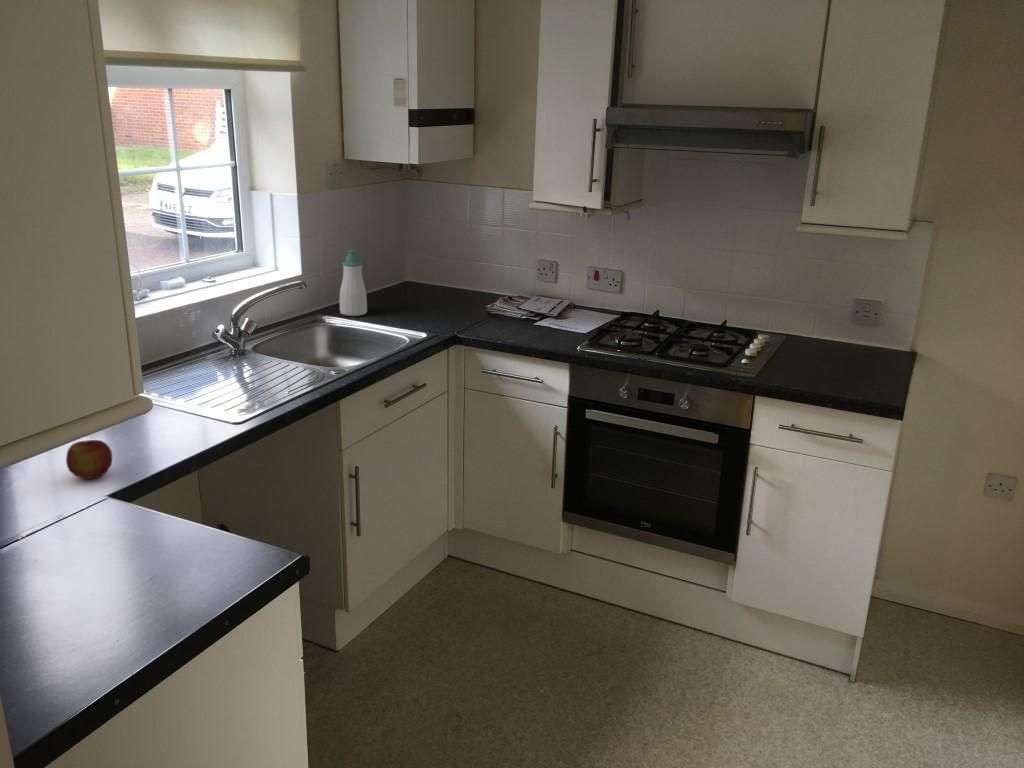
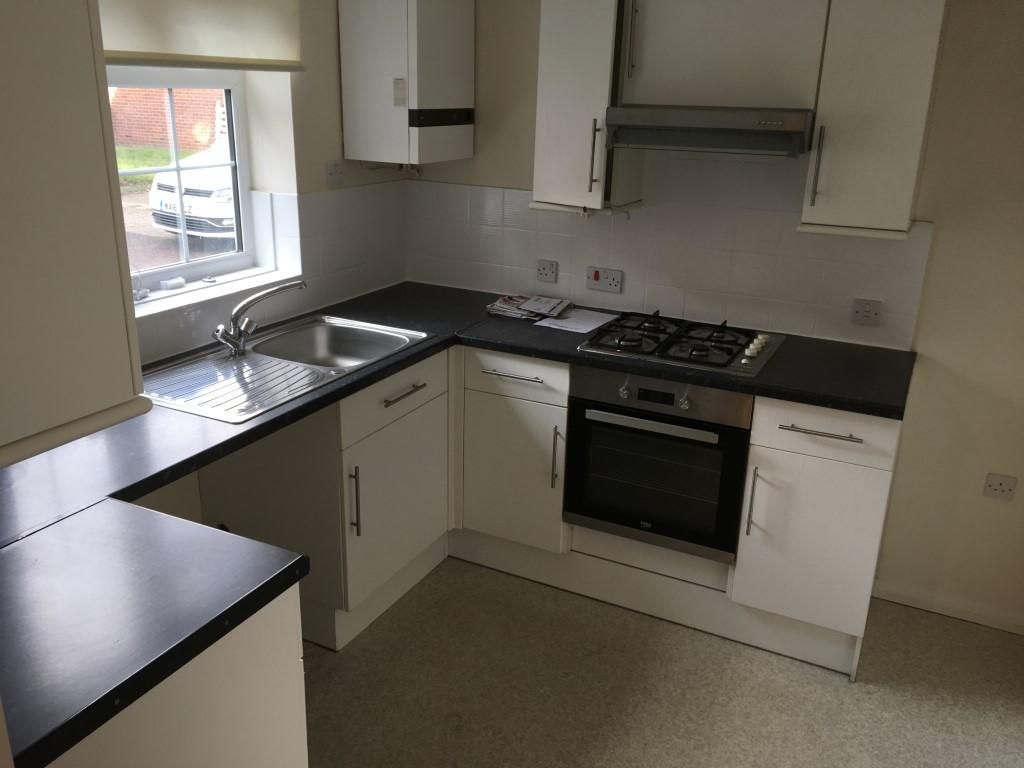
- soap bottle [339,249,368,317]
- apple [65,439,113,480]
